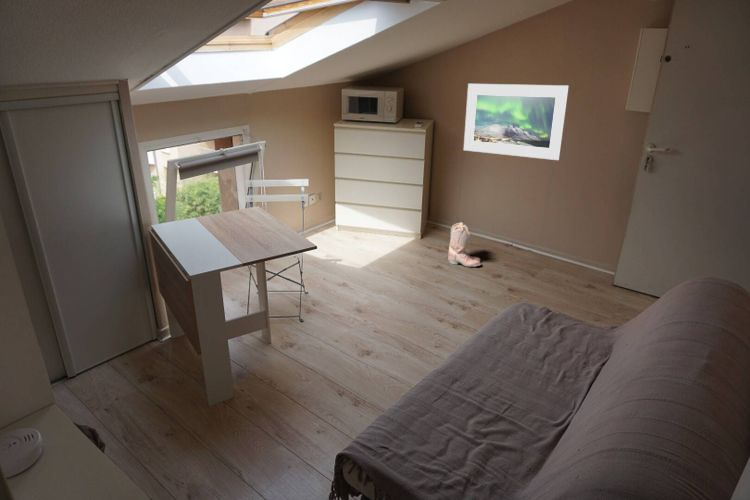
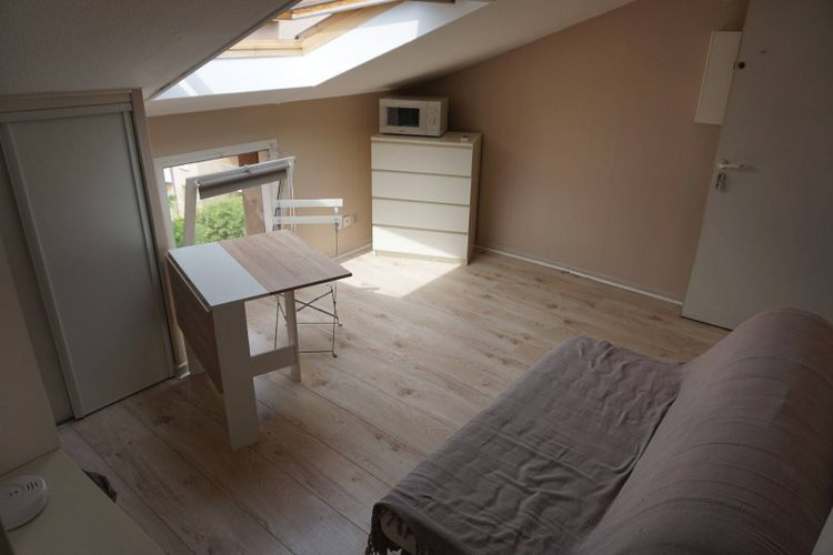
- boots [447,222,482,267]
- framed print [463,83,570,161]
